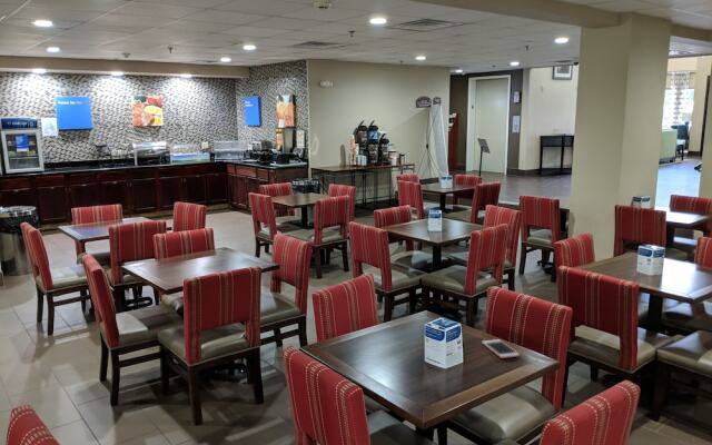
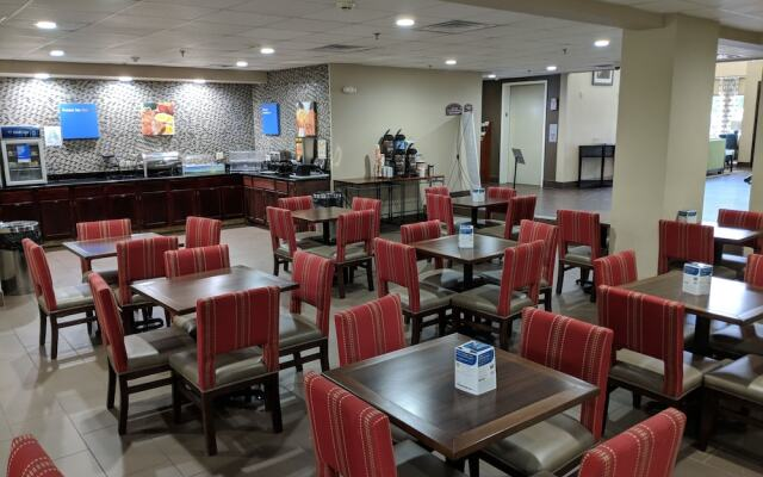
- cell phone [481,338,521,359]
